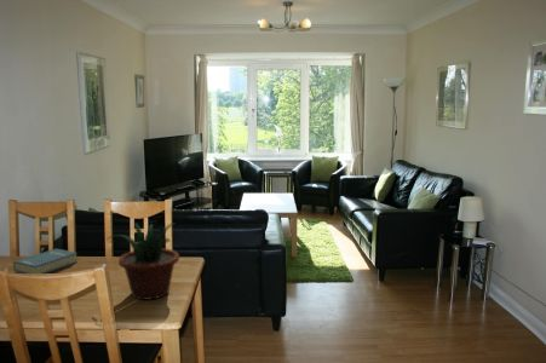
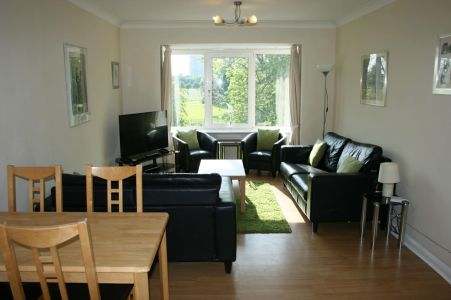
- potted plant [105,221,180,301]
- hardback book [12,247,79,275]
